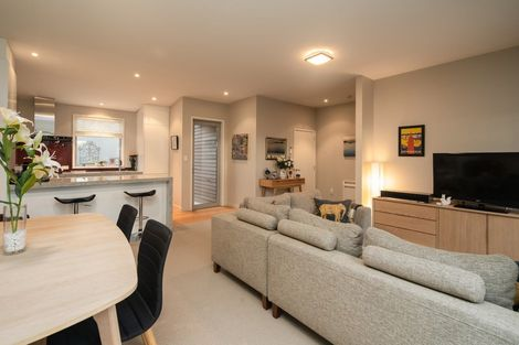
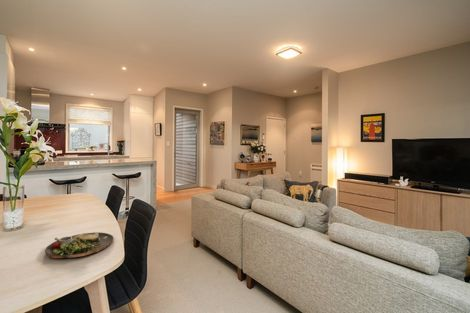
+ dinner plate [44,232,114,259]
